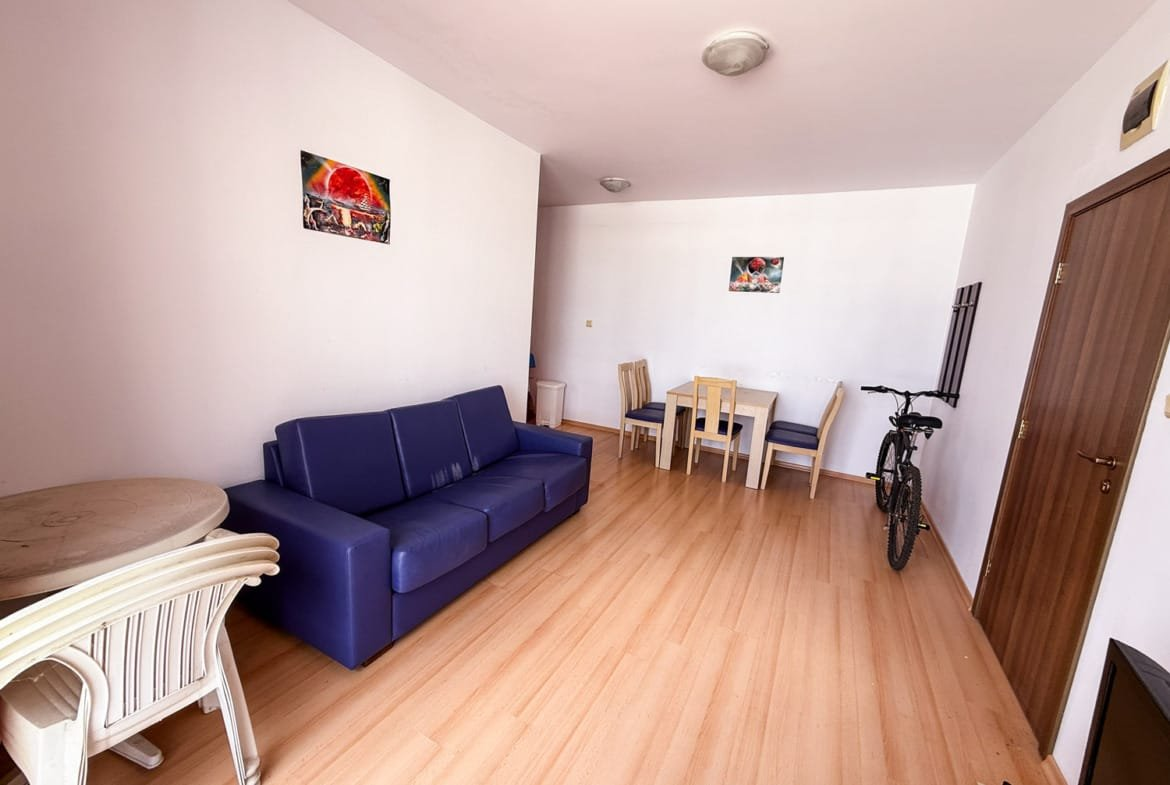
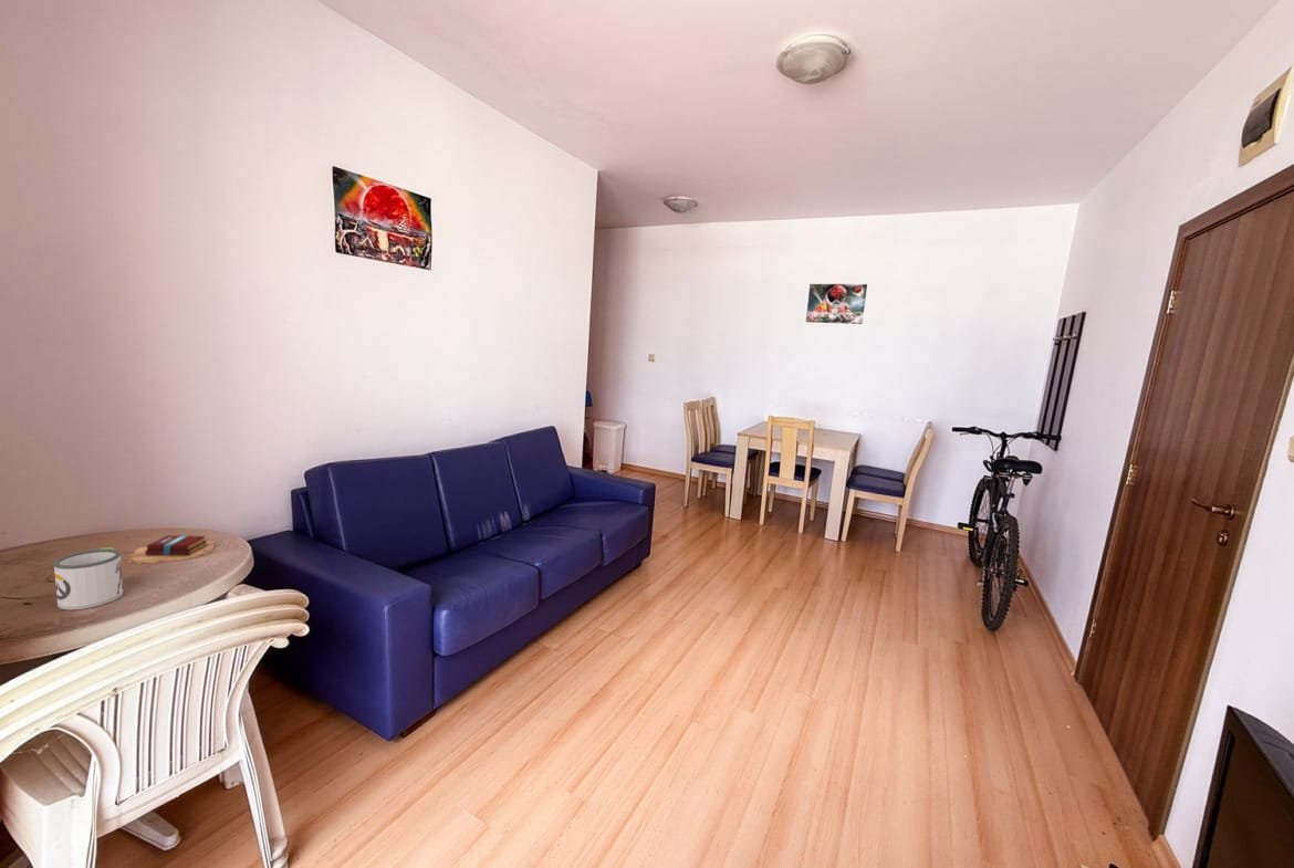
+ mug [53,546,124,610]
+ book [121,534,222,566]
